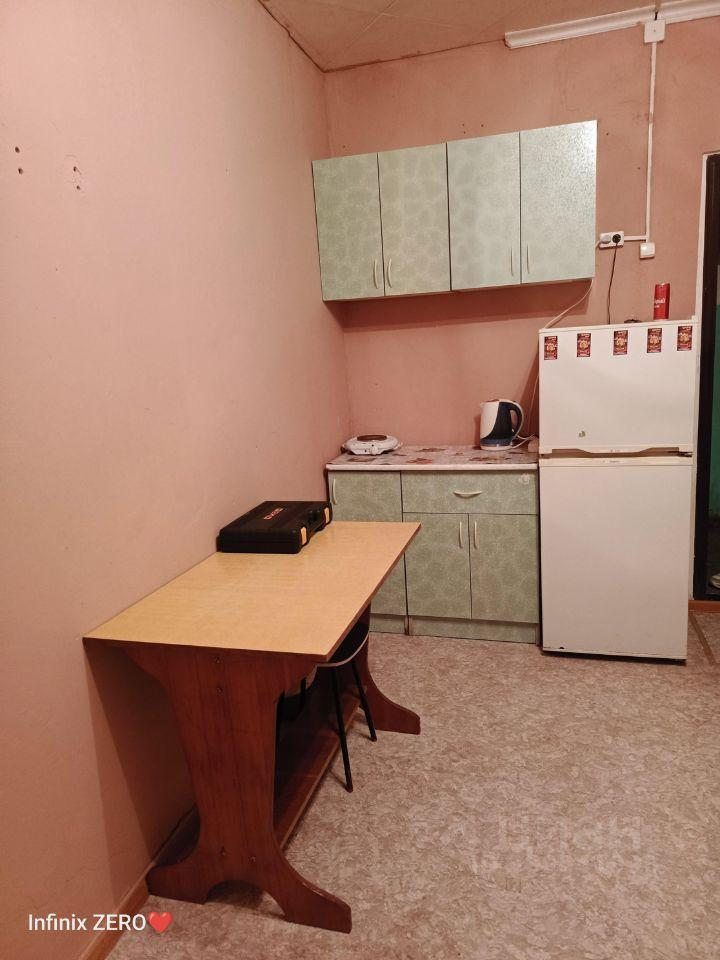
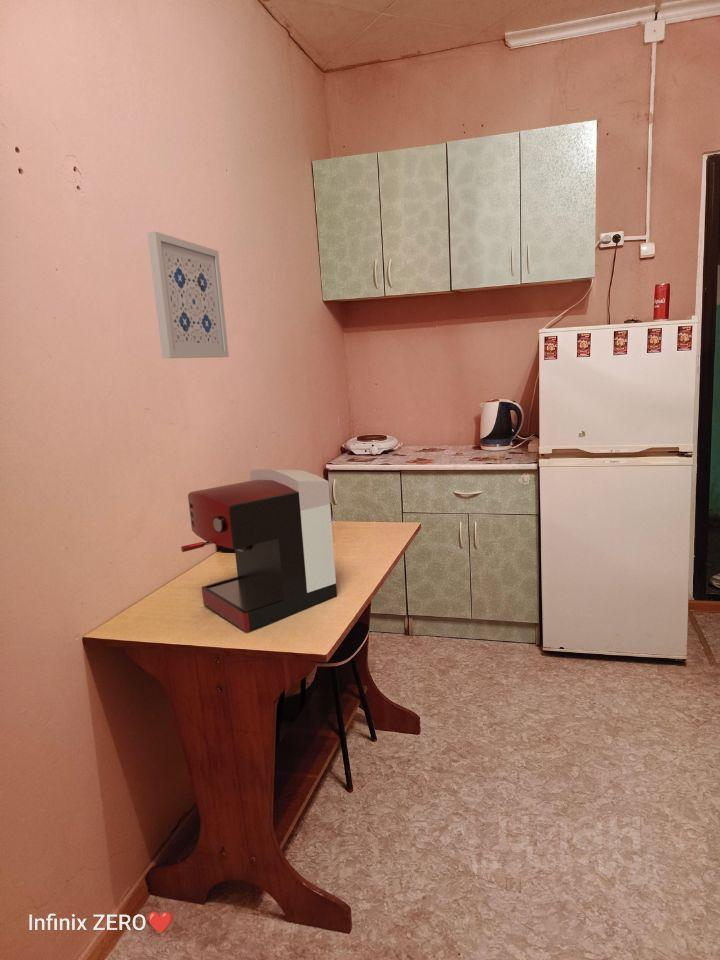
+ wall art [146,231,230,359]
+ coffee maker [180,468,338,633]
